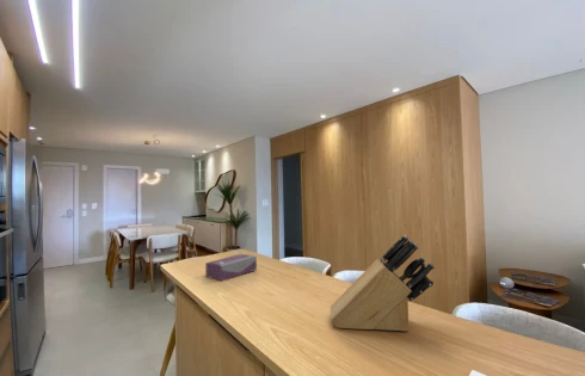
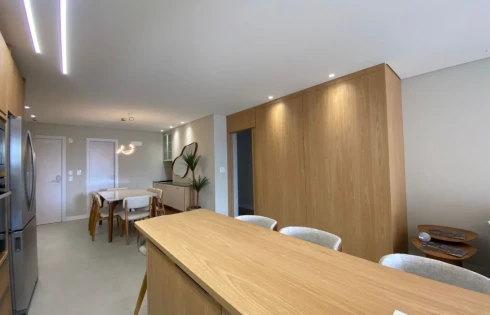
- knife block [330,234,436,332]
- tissue box [204,253,258,282]
